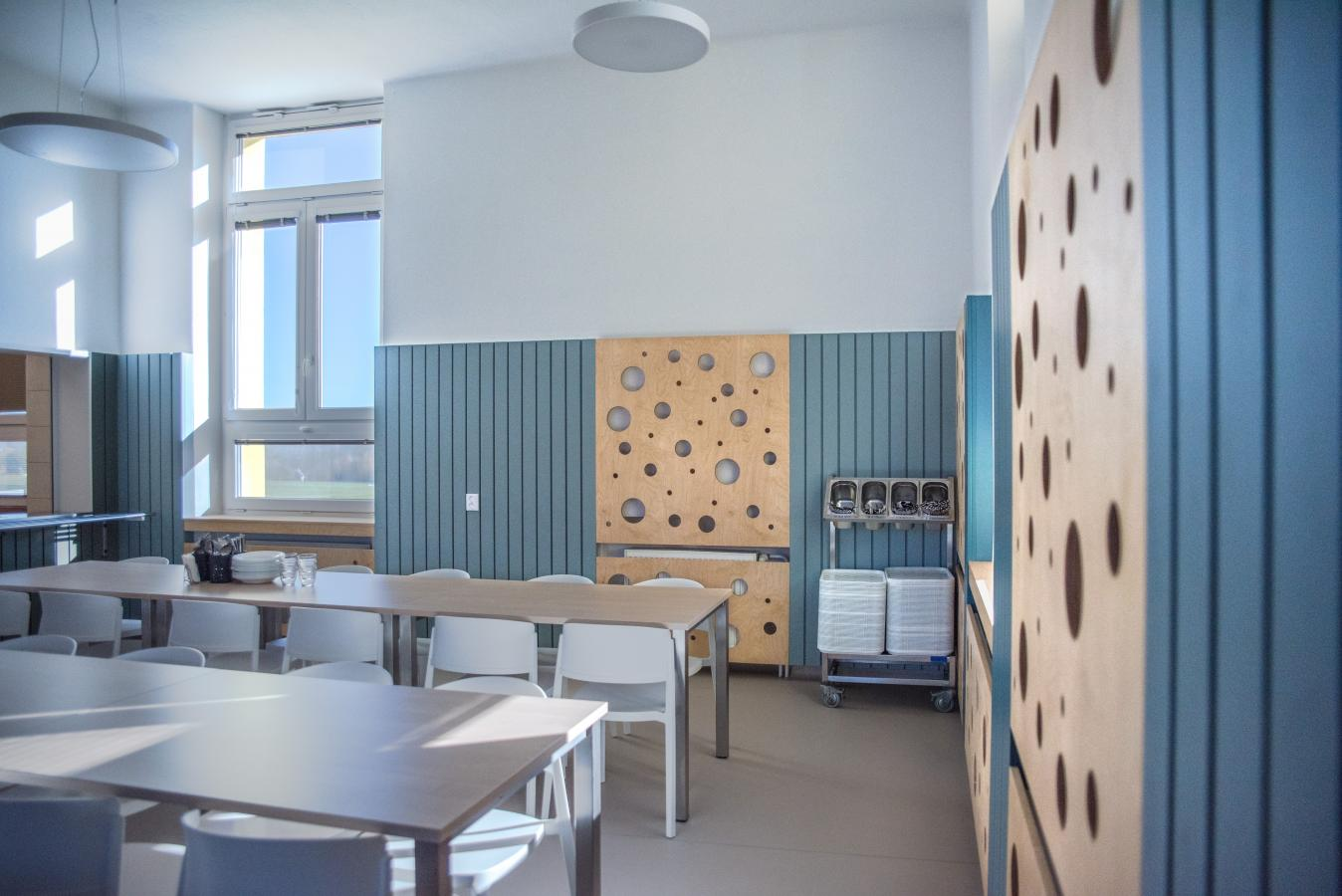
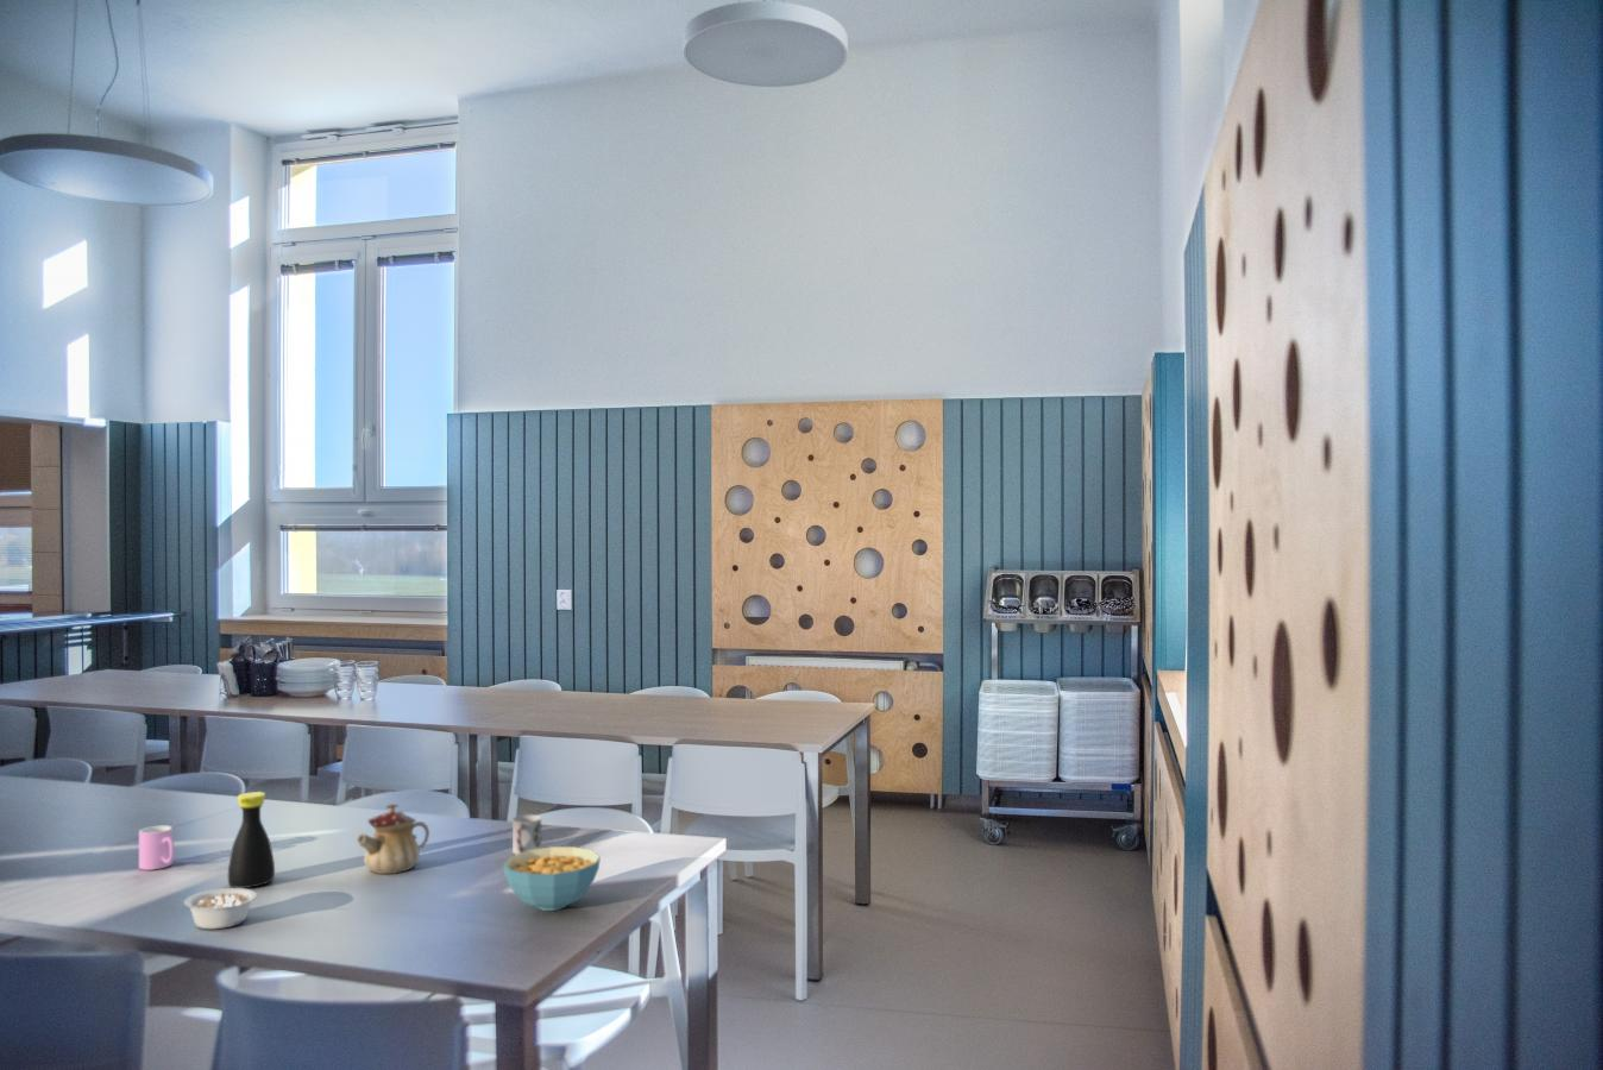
+ cereal bowl [502,845,602,912]
+ legume [183,887,258,930]
+ bottle [227,791,276,890]
+ cup [511,813,542,855]
+ cup [137,824,176,872]
+ teapot [356,802,430,875]
